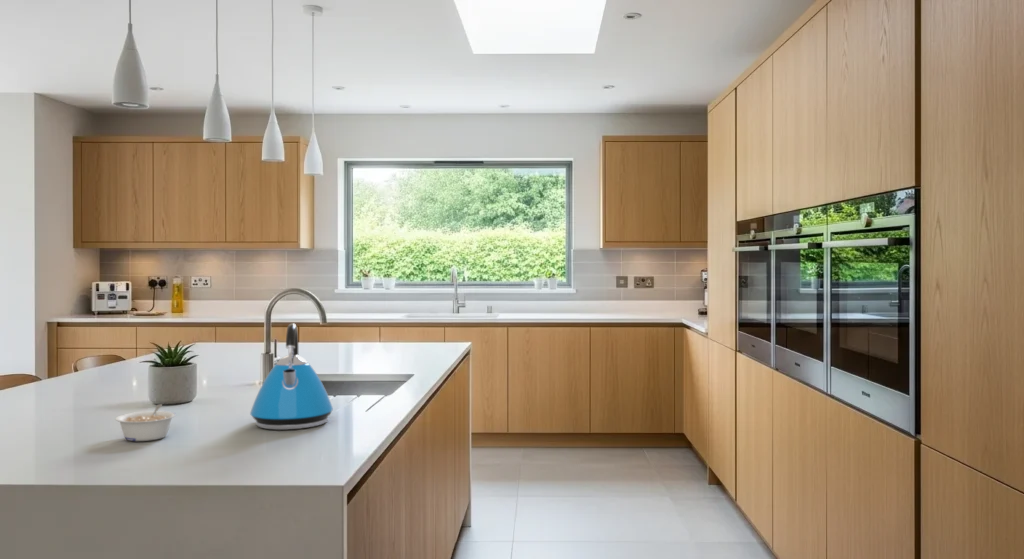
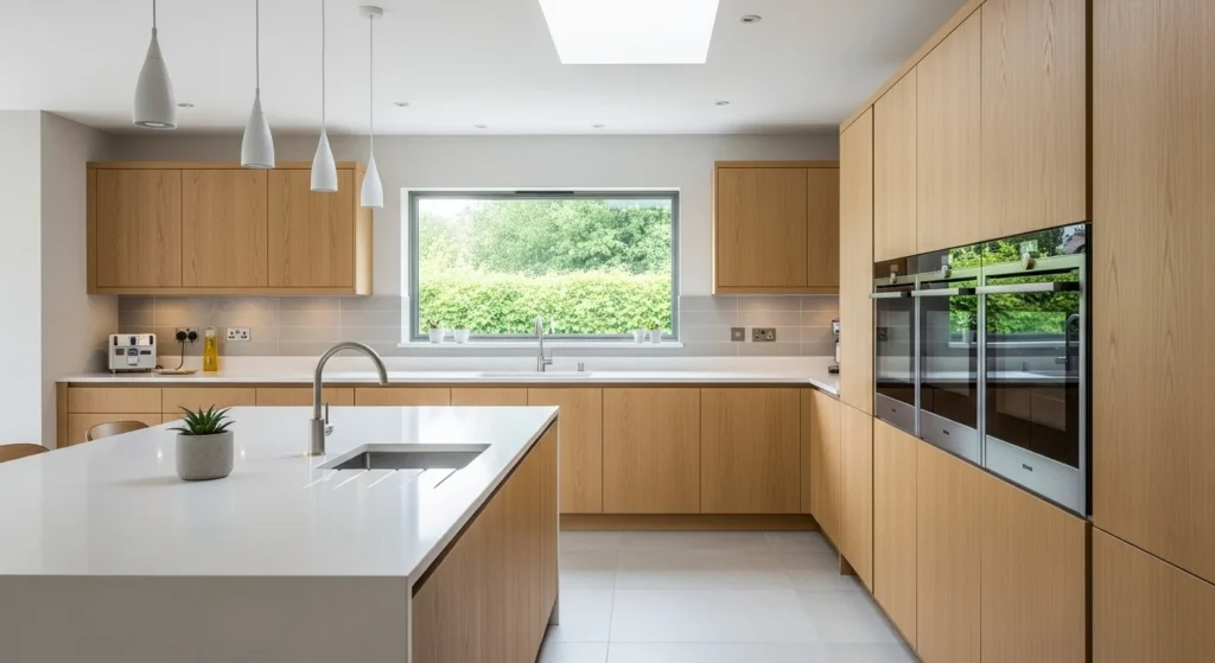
- kettle [249,322,334,431]
- legume [114,403,177,442]
